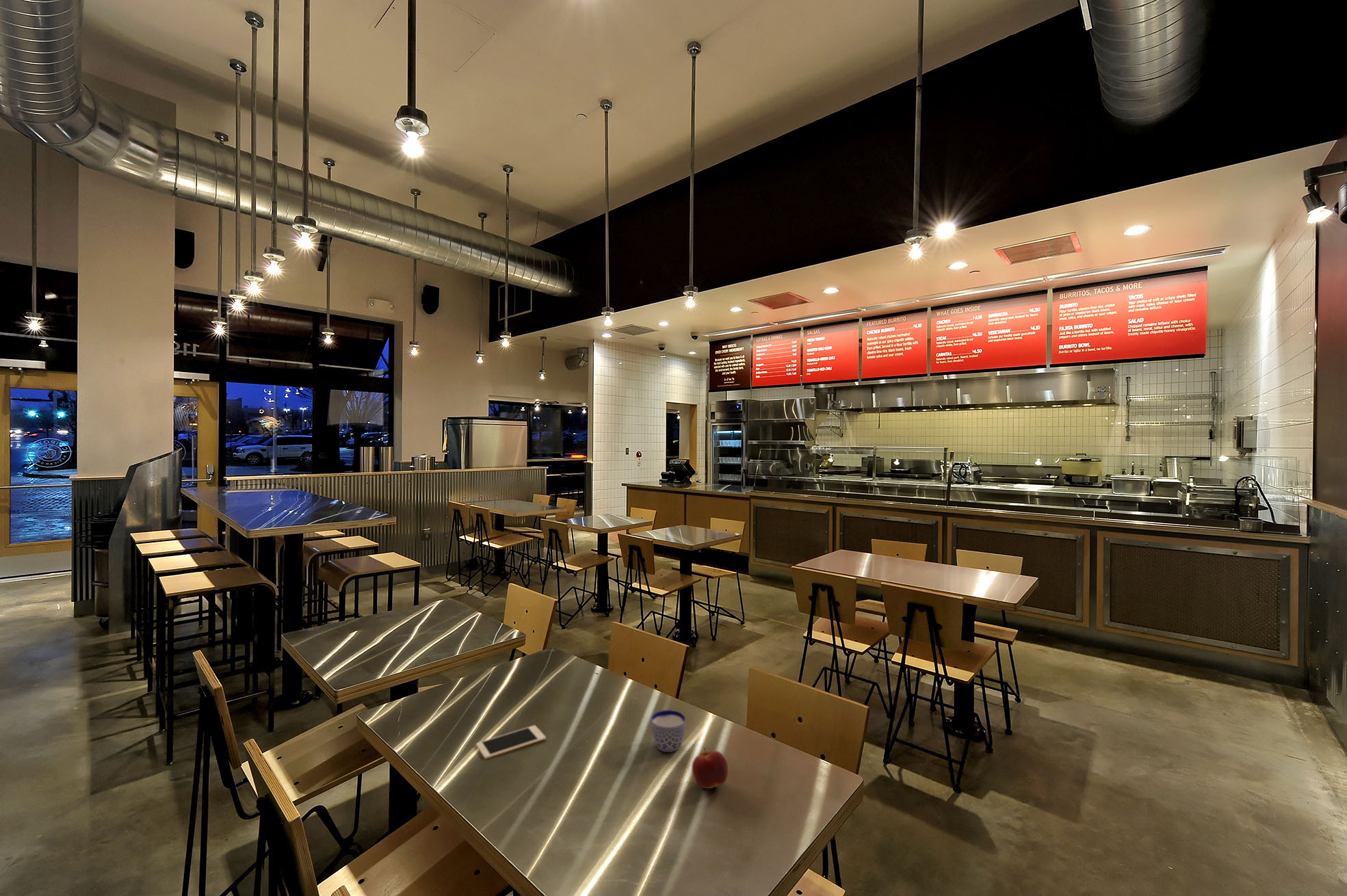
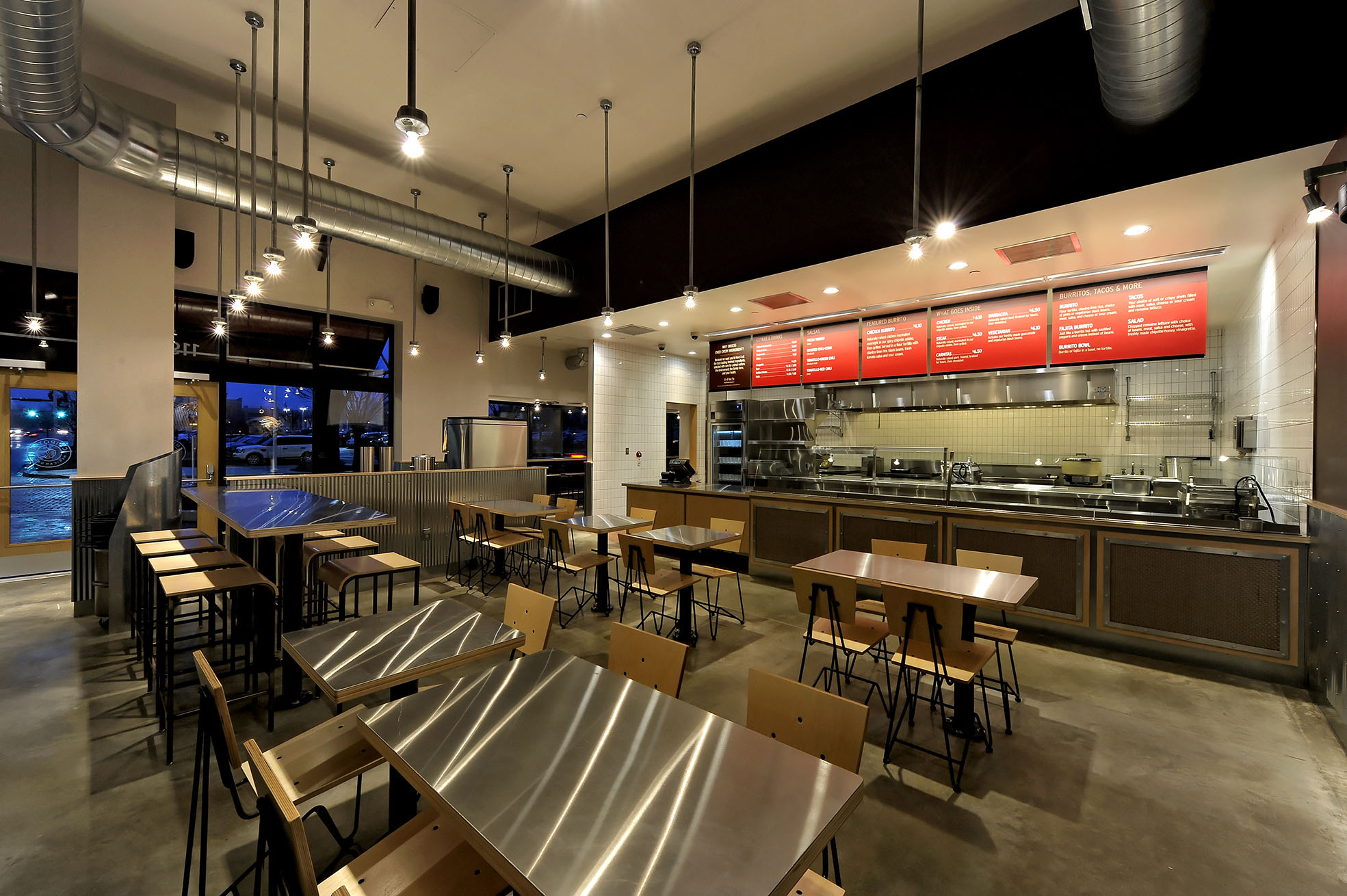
- cell phone [475,724,547,760]
- apple [691,747,729,789]
- cup [651,709,687,753]
